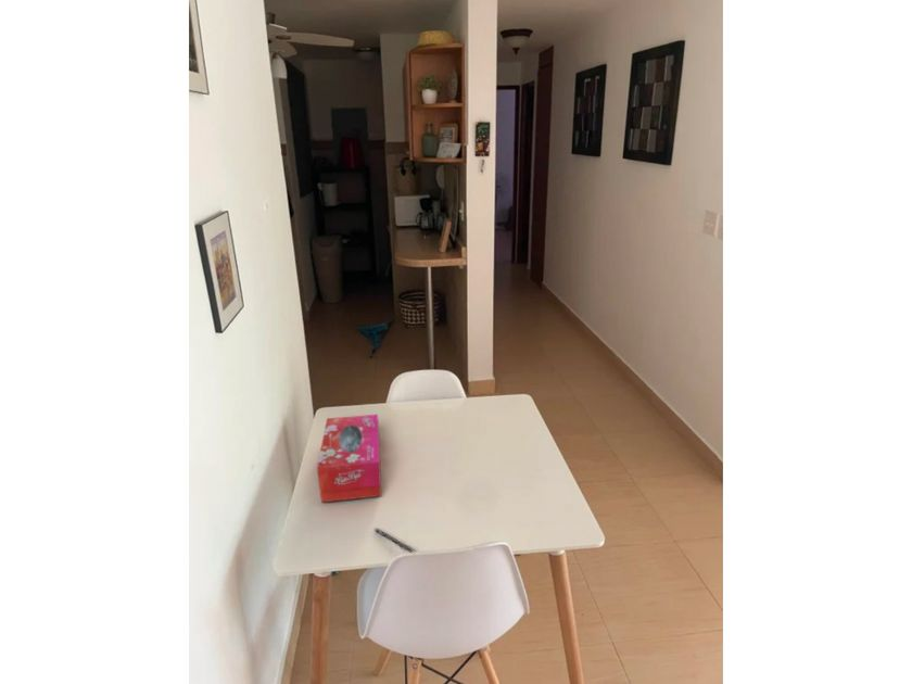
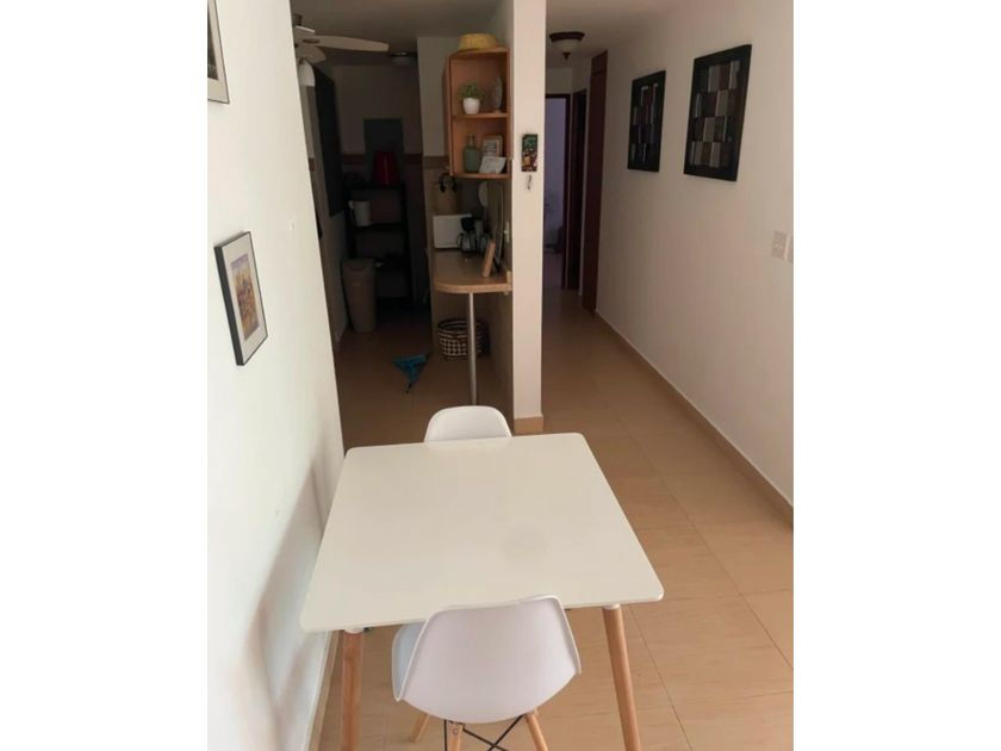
- tissue box [316,414,382,503]
- pen [373,528,417,554]
